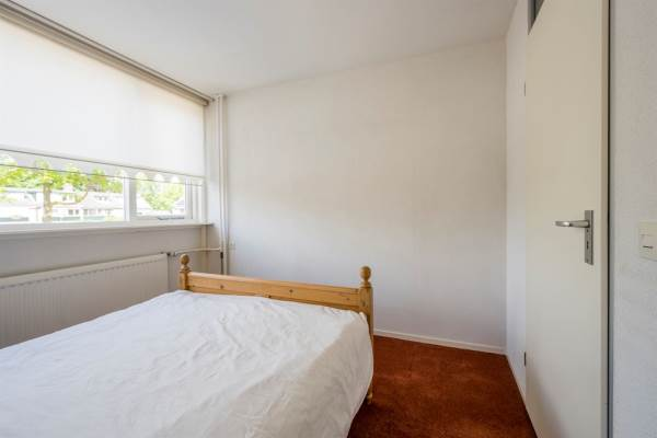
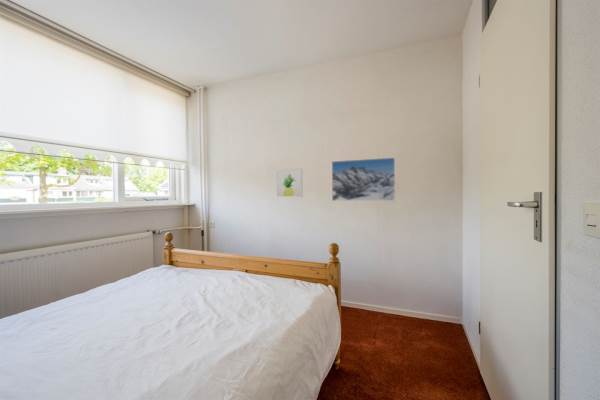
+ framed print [331,157,396,202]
+ wall art [275,168,304,198]
